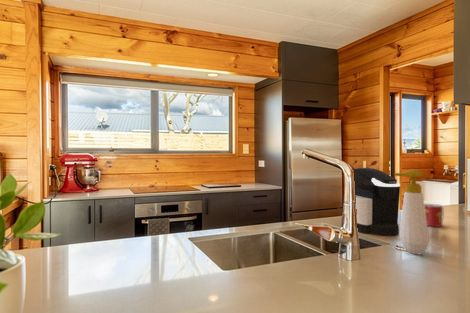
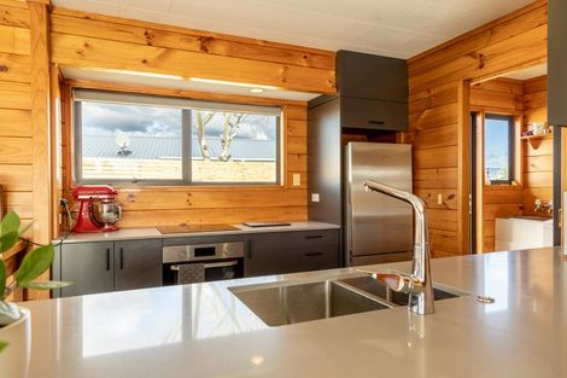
- coffee maker [352,167,401,237]
- mug [424,203,445,228]
- soap bottle [393,168,430,256]
